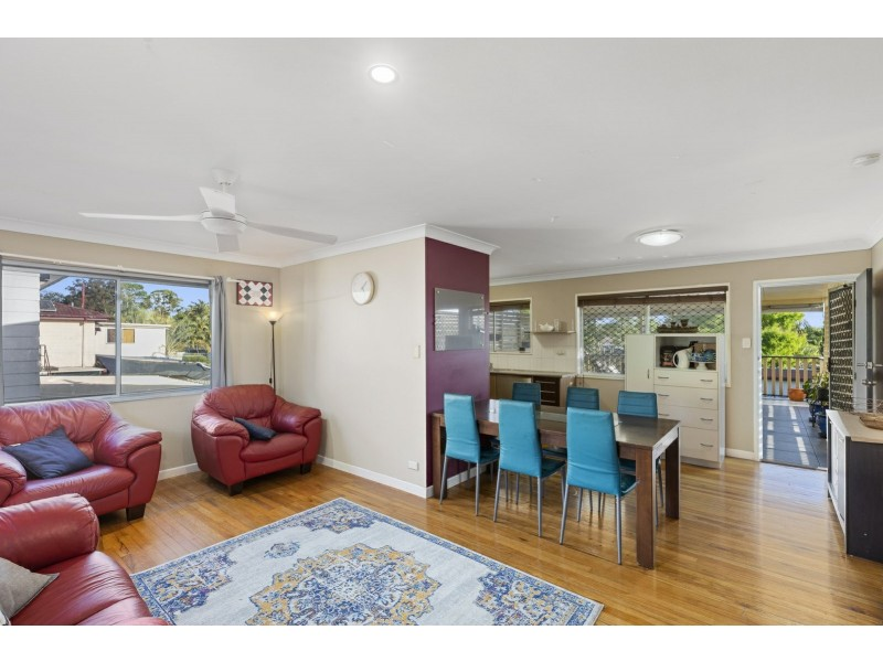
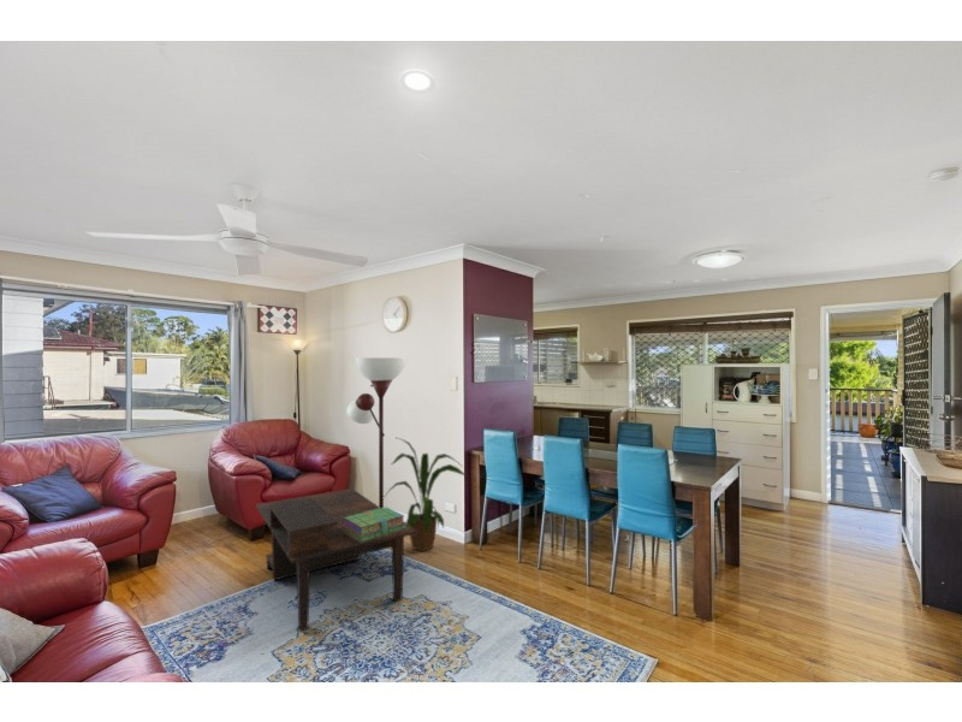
+ house plant [382,437,468,554]
+ floor lamp [345,356,406,508]
+ stack of books [342,507,406,543]
+ coffee table [255,487,416,632]
